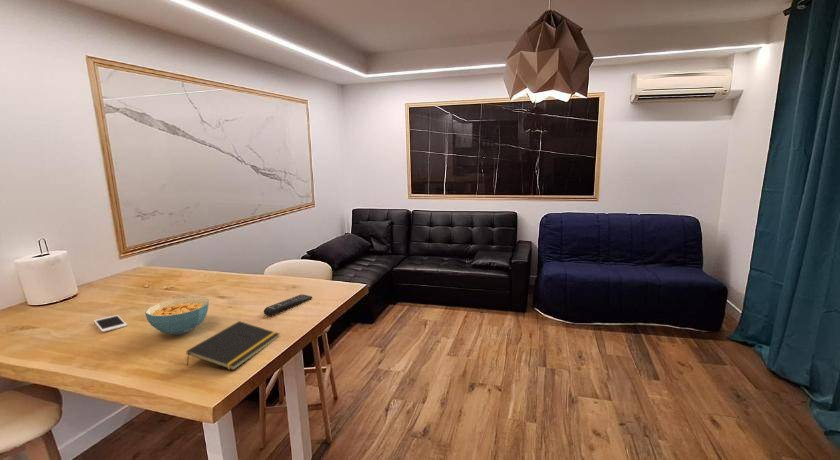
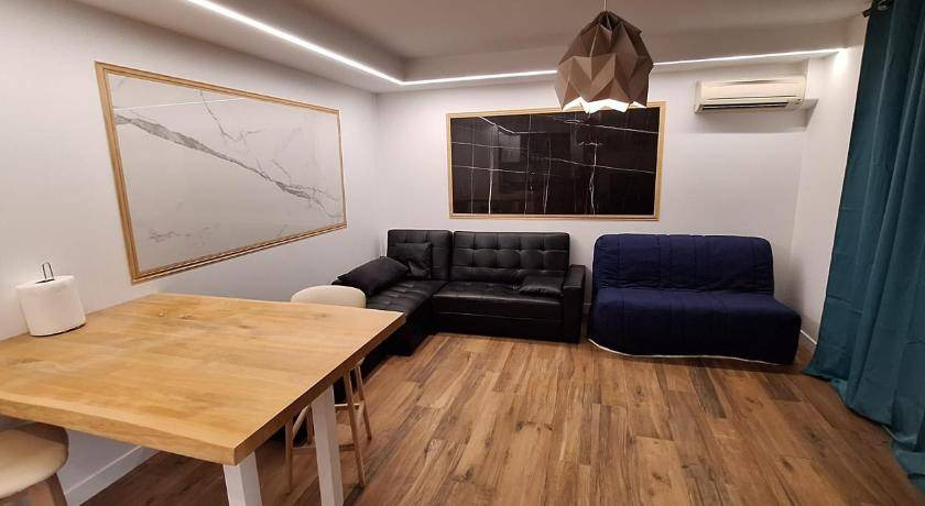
- cereal bowl [144,296,210,336]
- cell phone [93,314,128,333]
- remote control [263,293,313,316]
- notepad [186,320,280,371]
